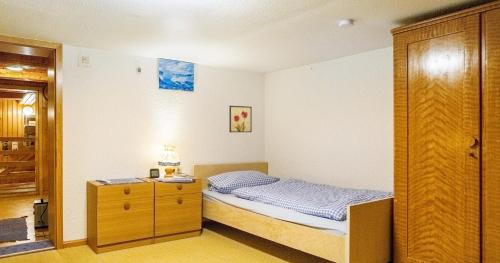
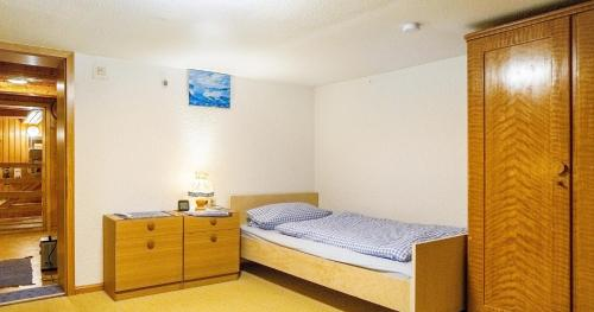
- wall art [228,105,253,133]
